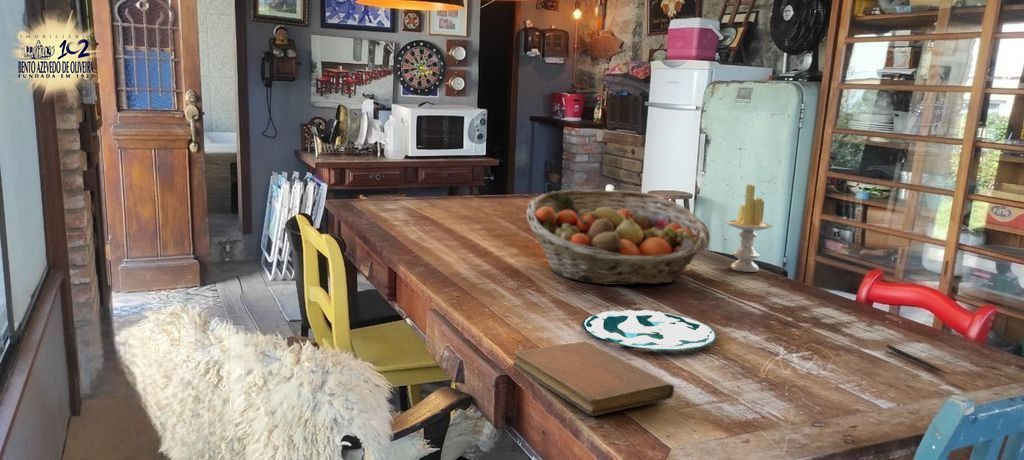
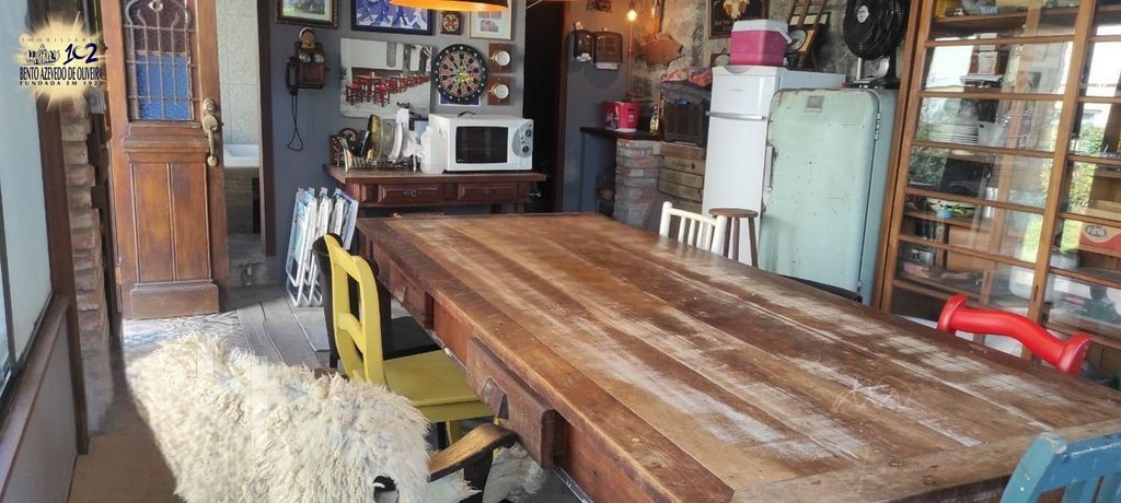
- pen [885,344,946,374]
- plate [582,309,718,351]
- notebook [512,341,675,417]
- candle [725,183,773,273]
- fruit basket [526,189,711,286]
